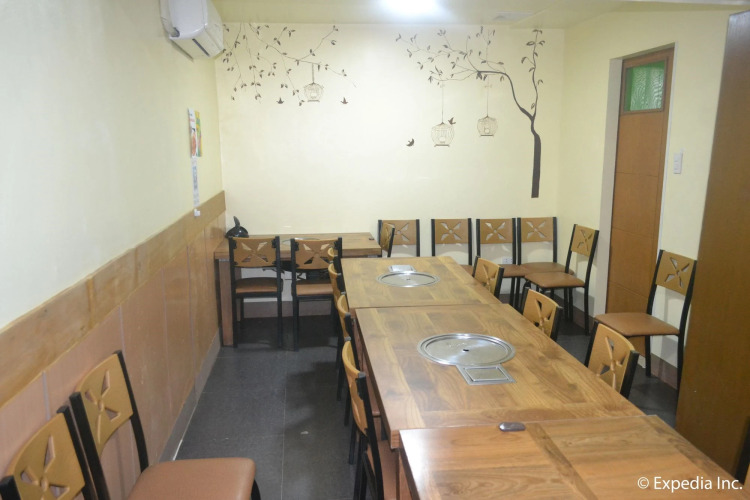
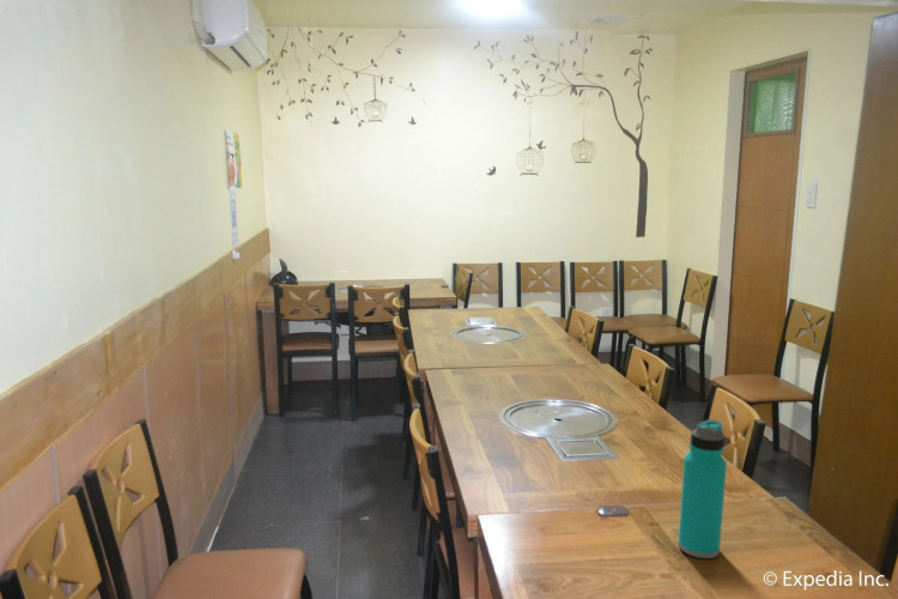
+ water bottle [676,419,728,559]
